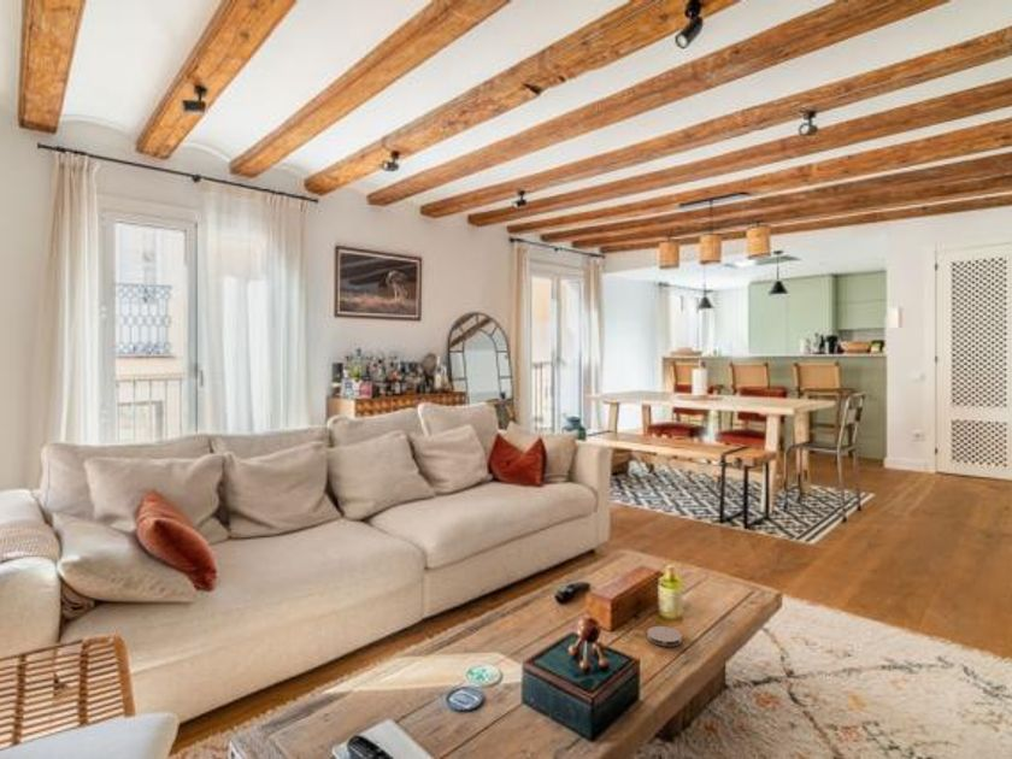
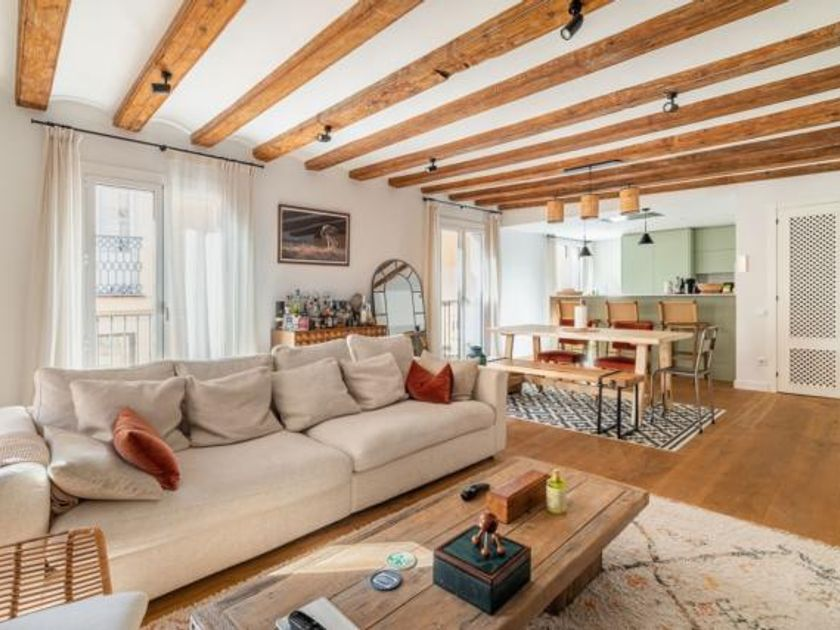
- coaster [646,625,683,647]
